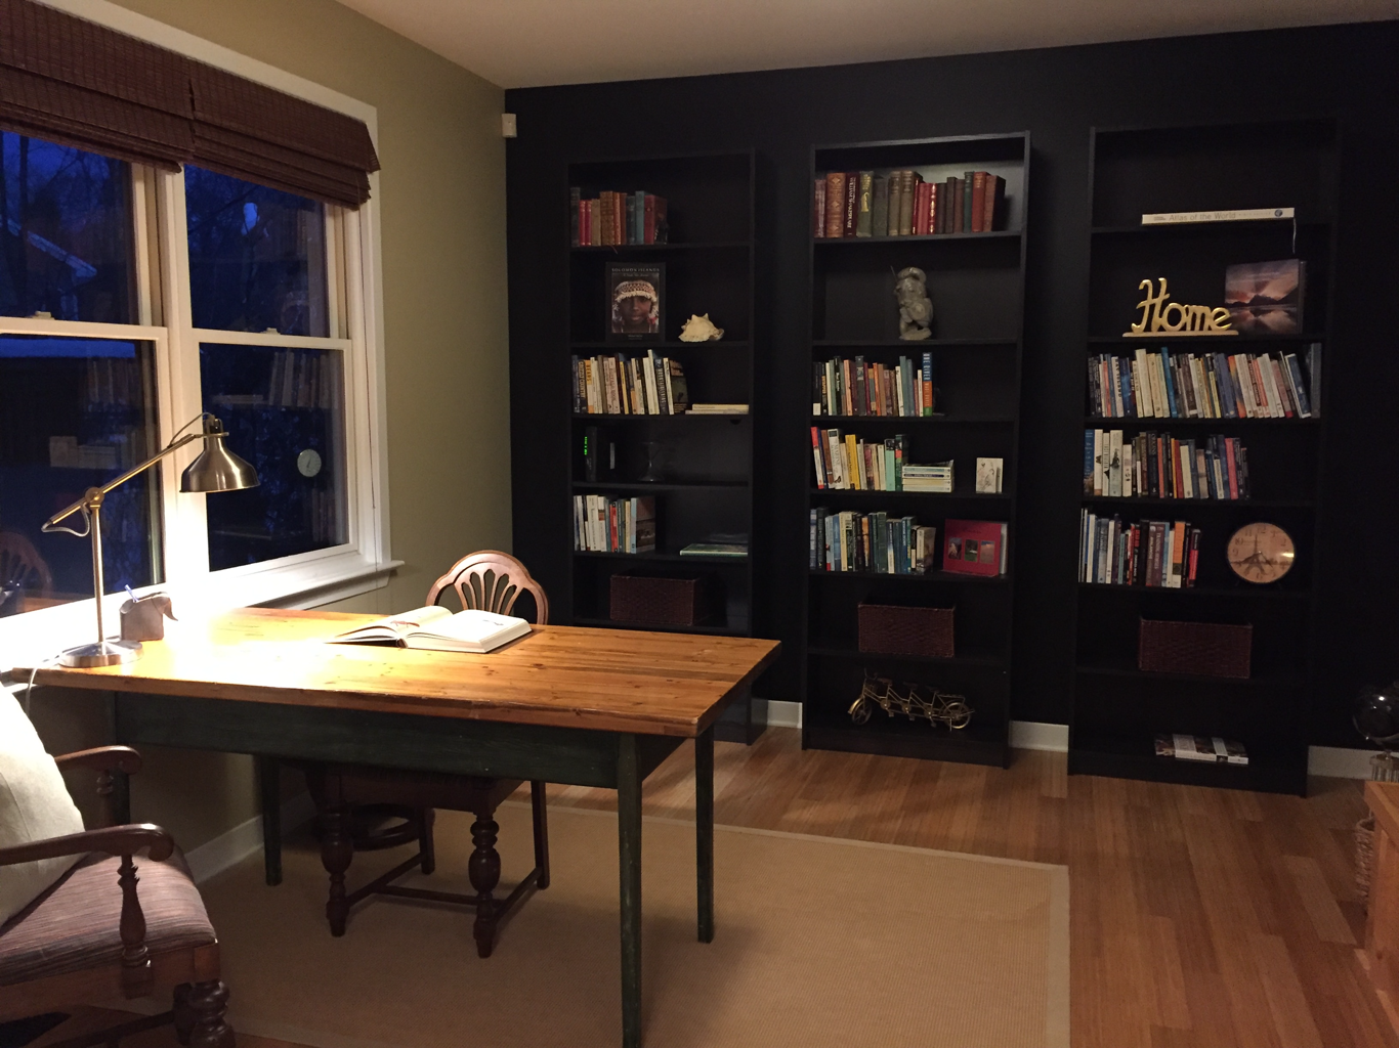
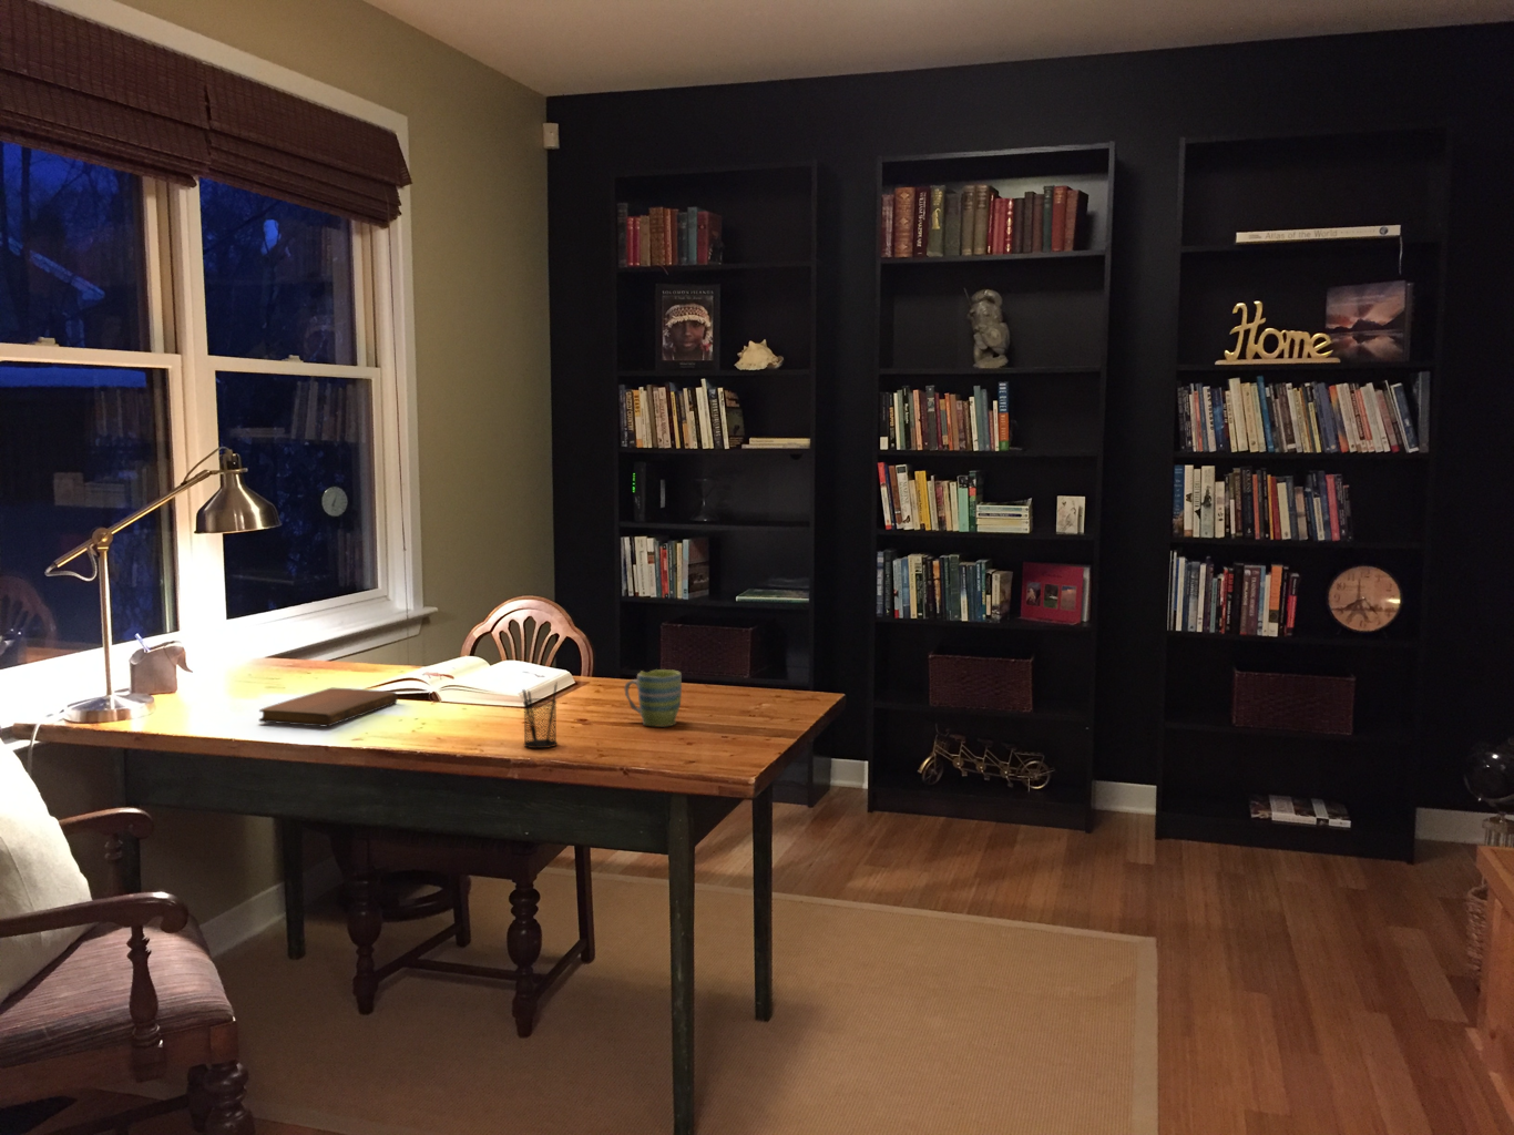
+ mug [623,669,683,728]
+ notebook [259,687,399,728]
+ pencil holder [521,682,559,749]
